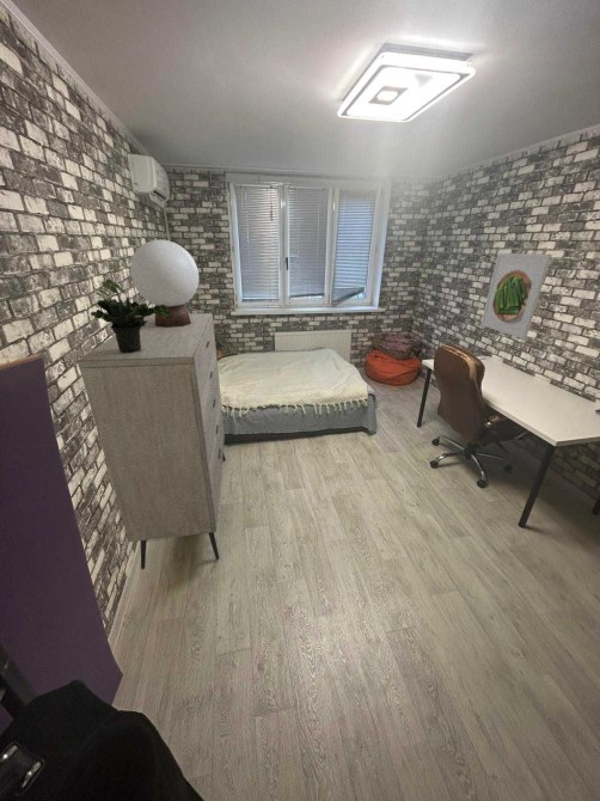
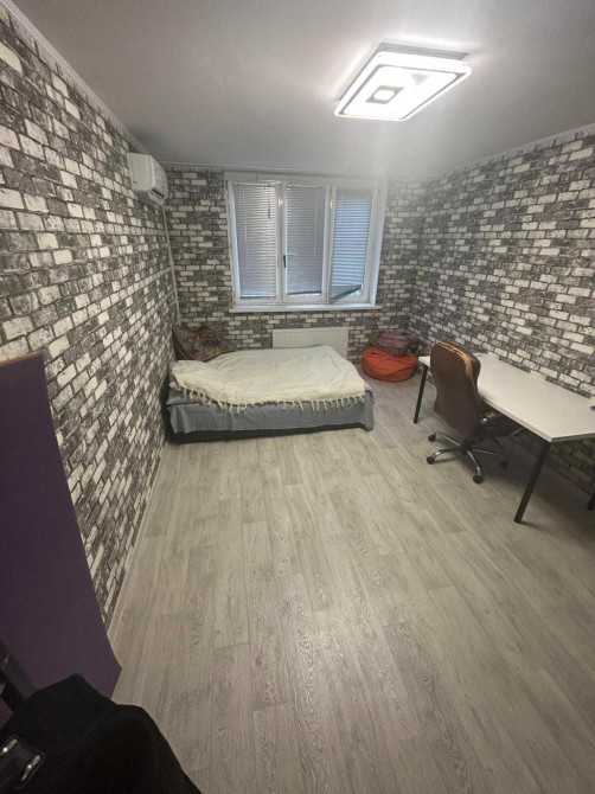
- table lamp [129,239,200,328]
- dresser [76,312,227,570]
- potted plant [90,279,171,353]
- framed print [479,252,553,340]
